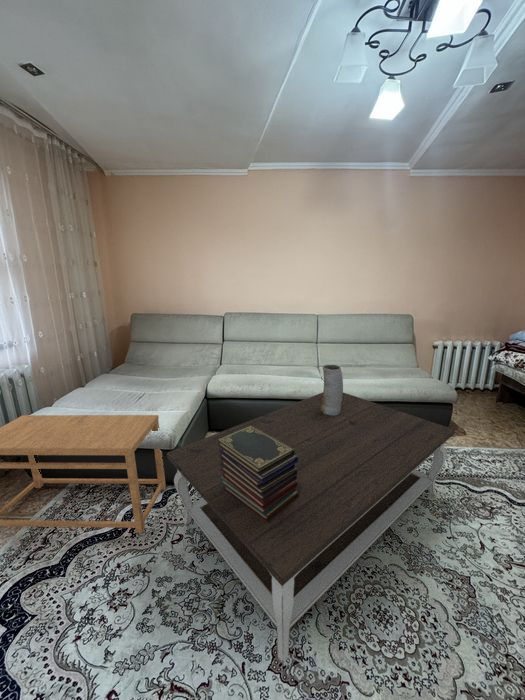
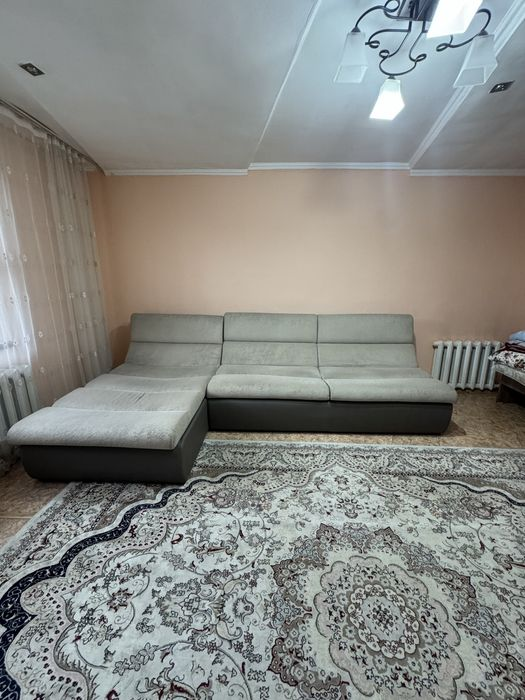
- book stack [217,425,299,523]
- vase [321,364,344,416]
- side table [0,414,167,534]
- coffee table [166,391,456,664]
